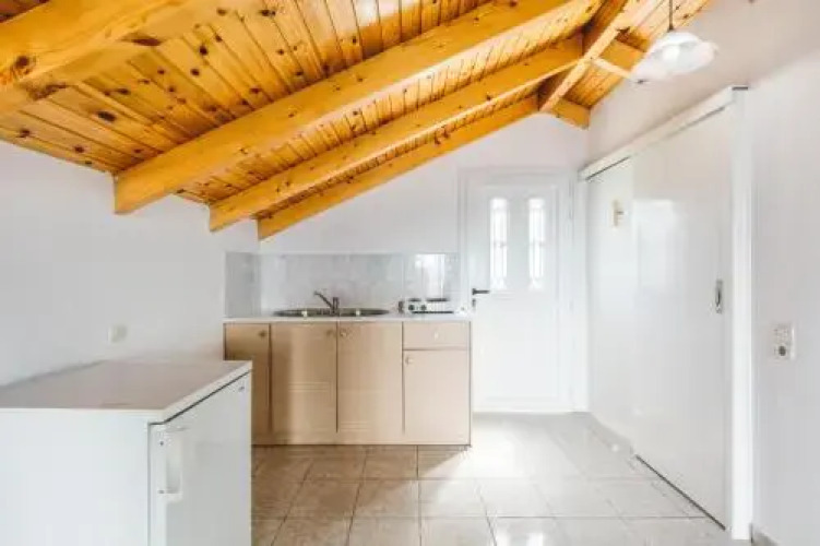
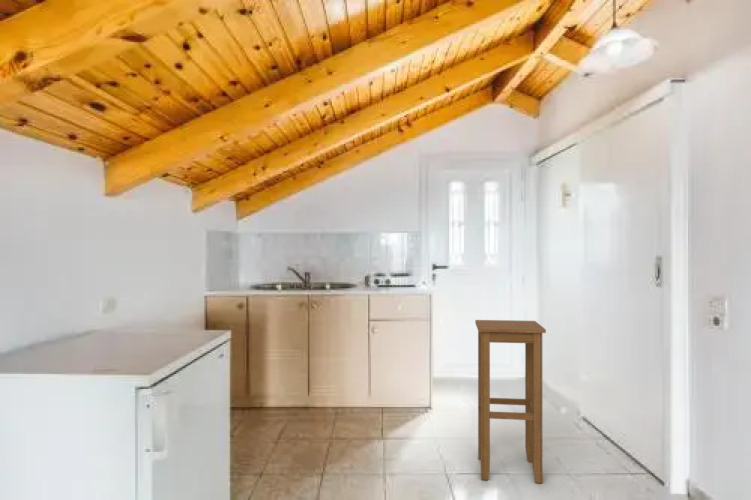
+ stool [474,319,547,484]
